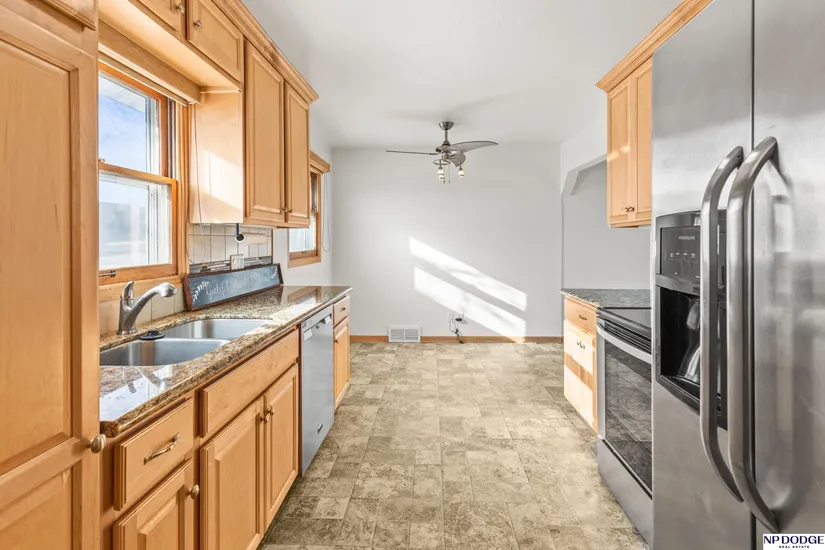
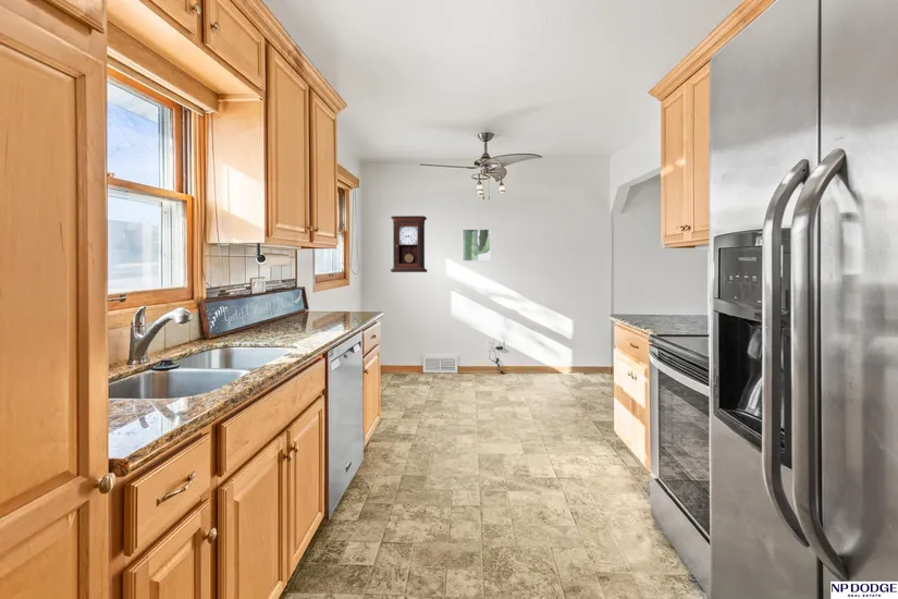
+ pendulum clock [390,215,428,273]
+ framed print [462,228,491,262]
